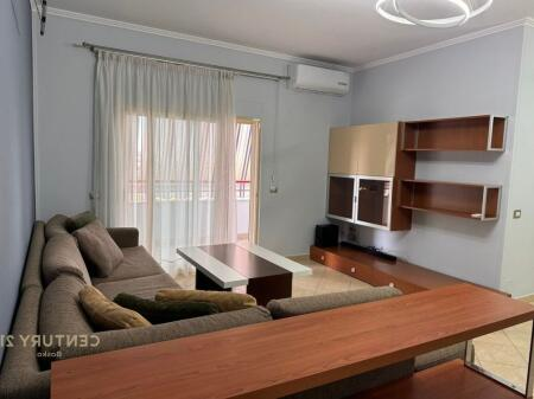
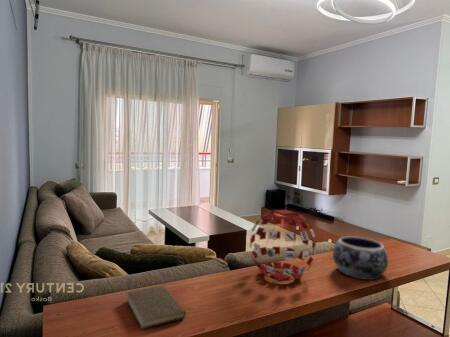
+ decorative bowl [332,236,389,281]
+ book [126,282,187,330]
+ decorative ball [249,209,317,282]
